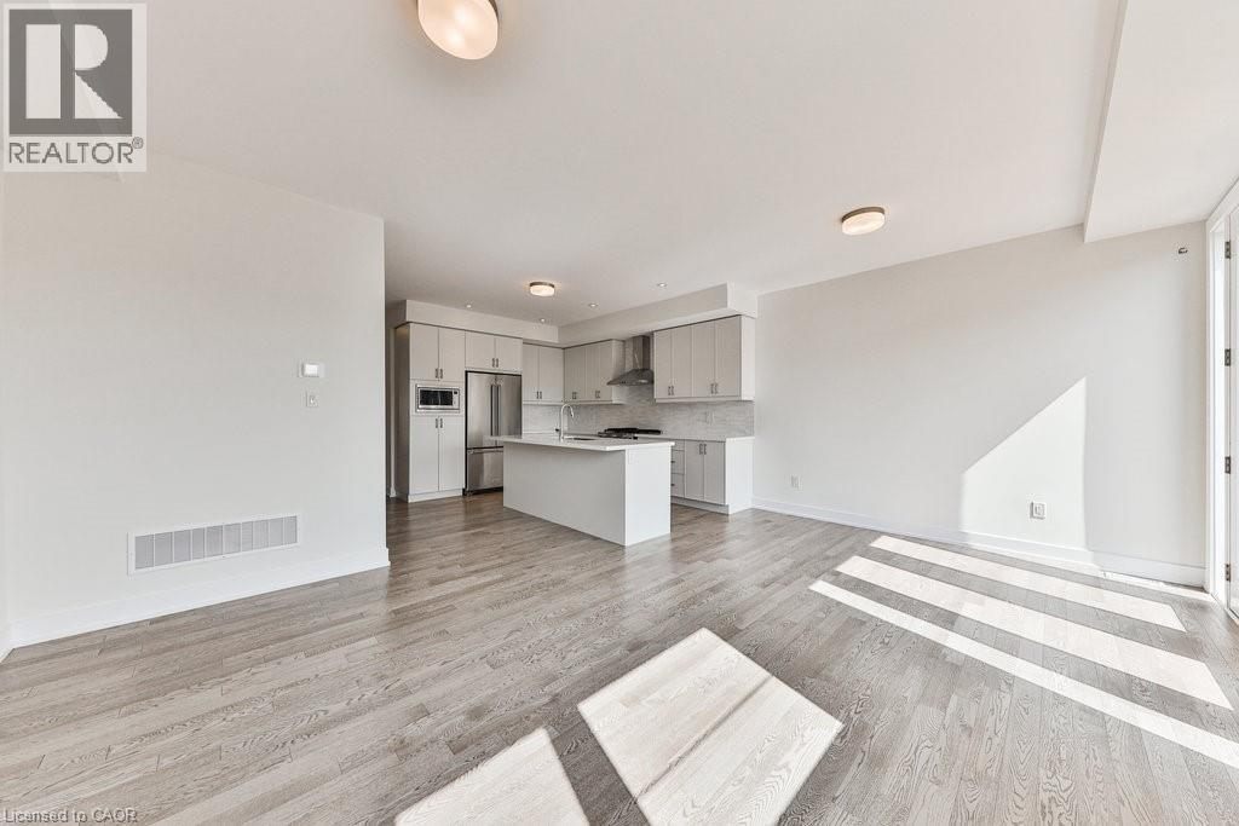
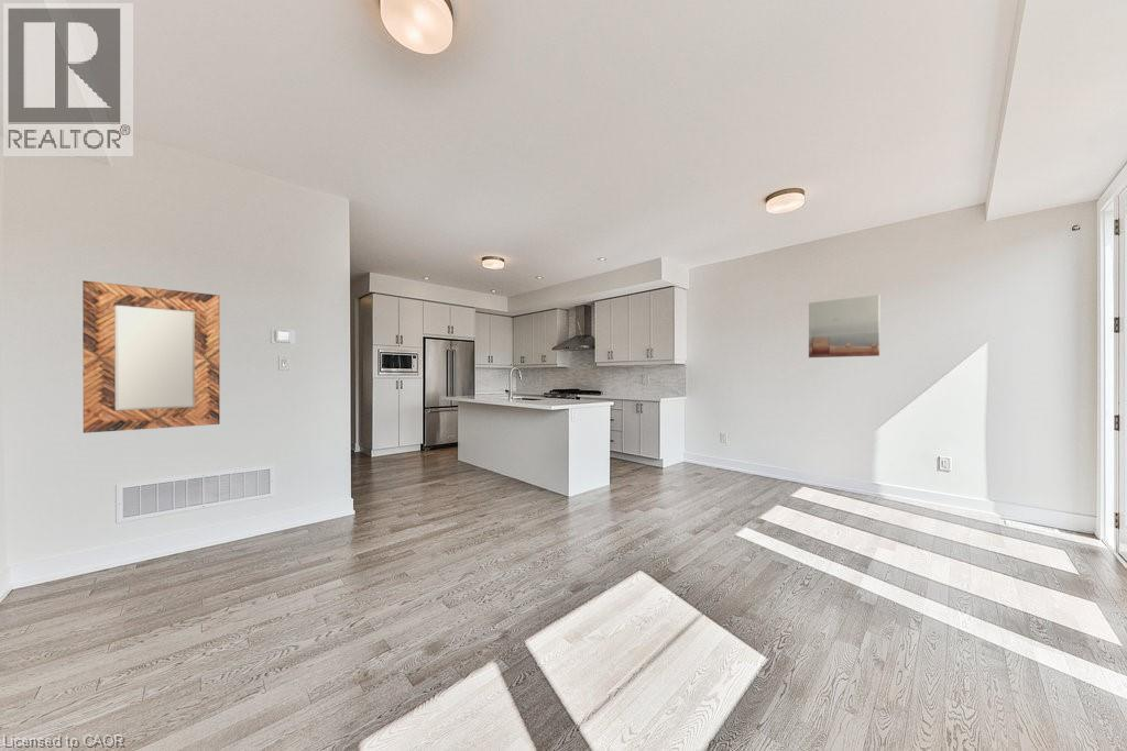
+ home mirror [81,279,220,434]
+ wall art [808,294,880,358]
